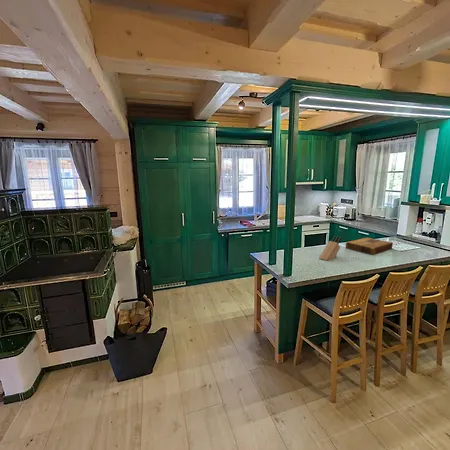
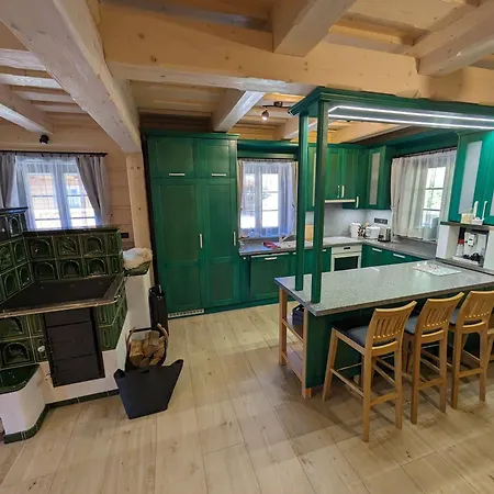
- cutting board [345,237,394,256]
- knife block [318,234,342,261]
